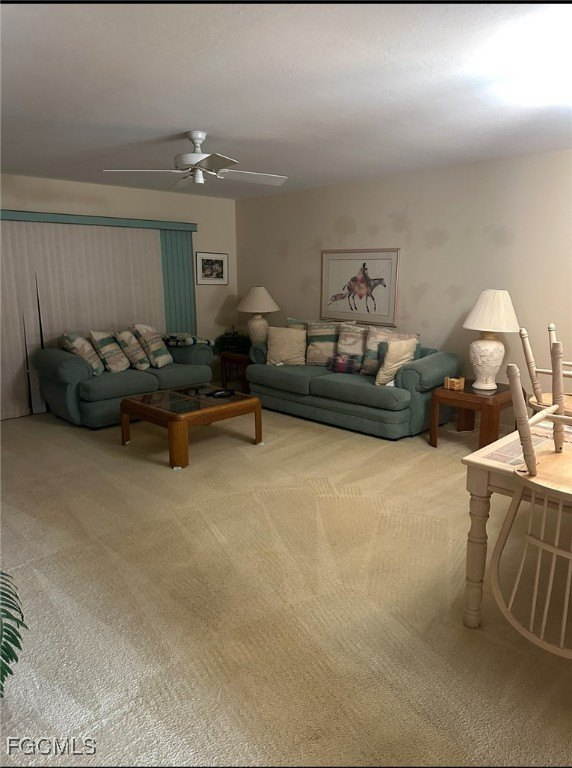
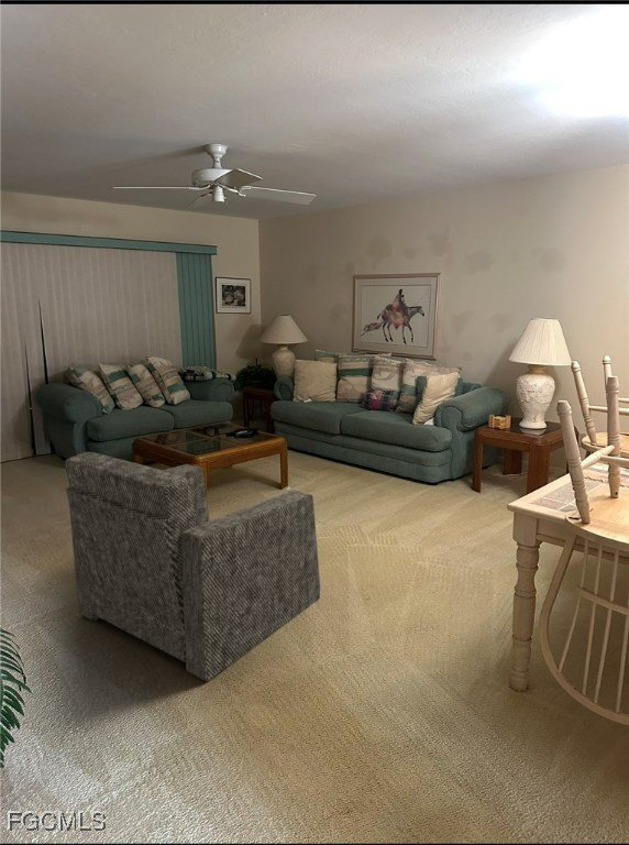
+ armchair [64,451,321,682]
